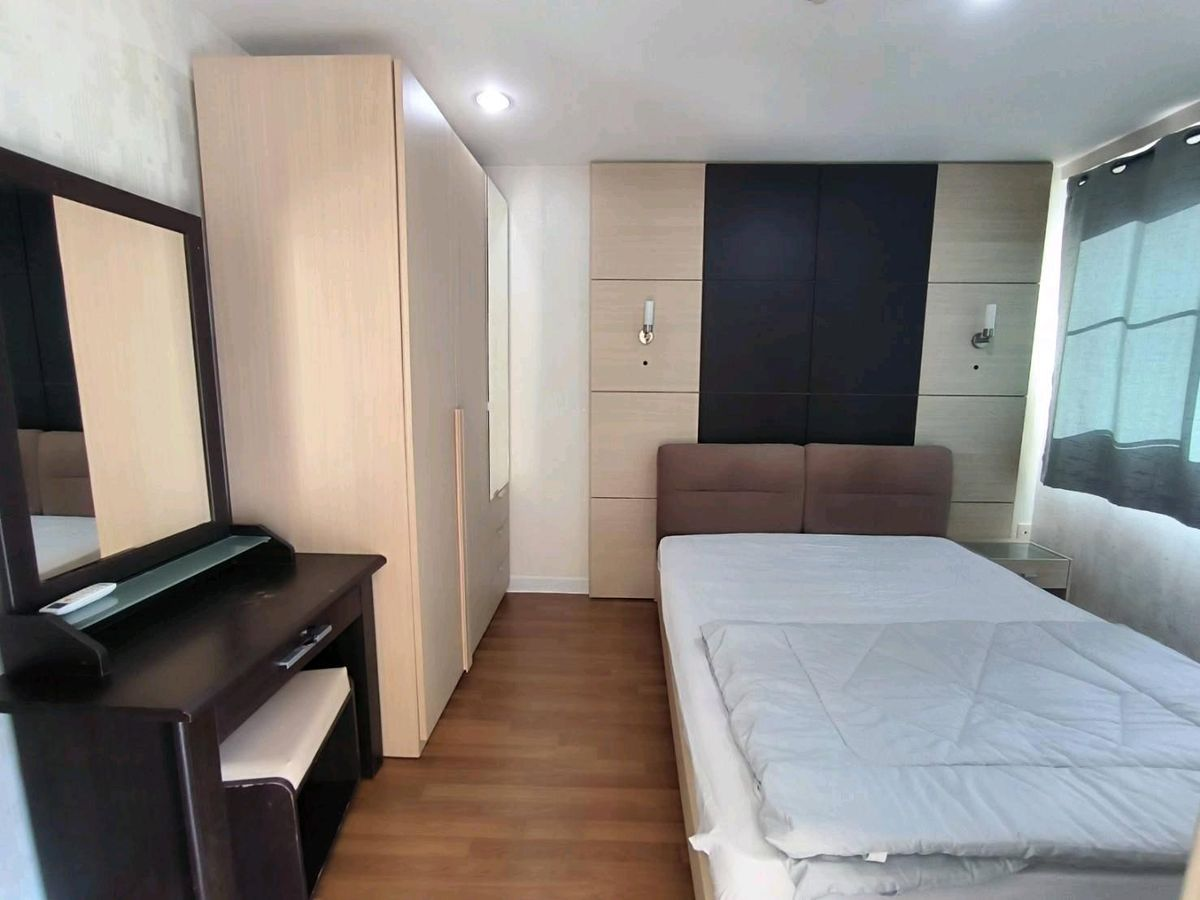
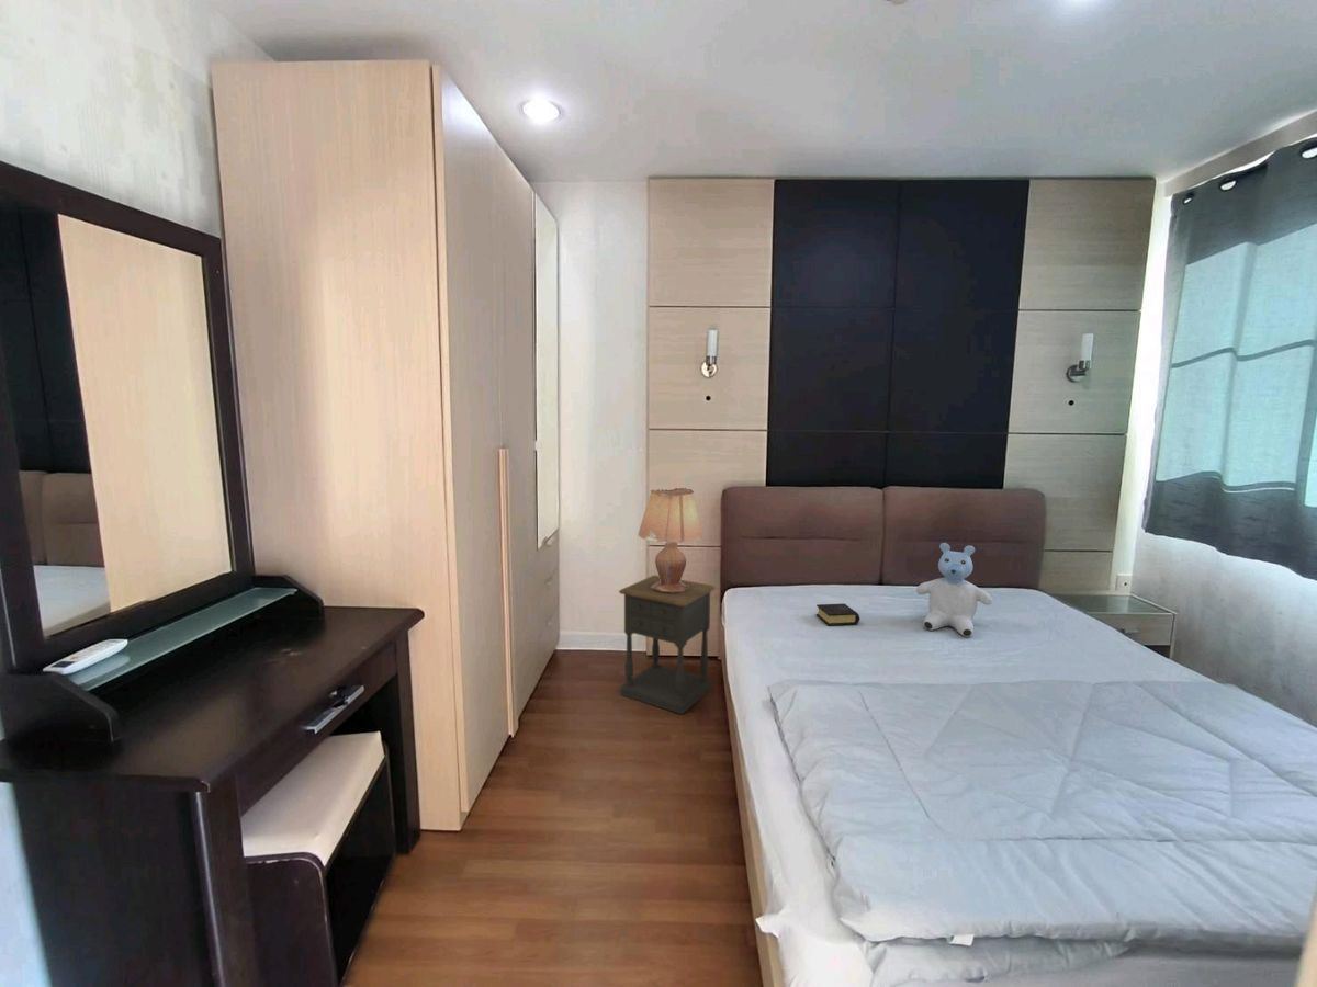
+ lamp [637,487,703,592]
+ nightstand [618,575,717,715]
+ book [815,602,860,626]
+ stuffed bear [915,542,993,638]
